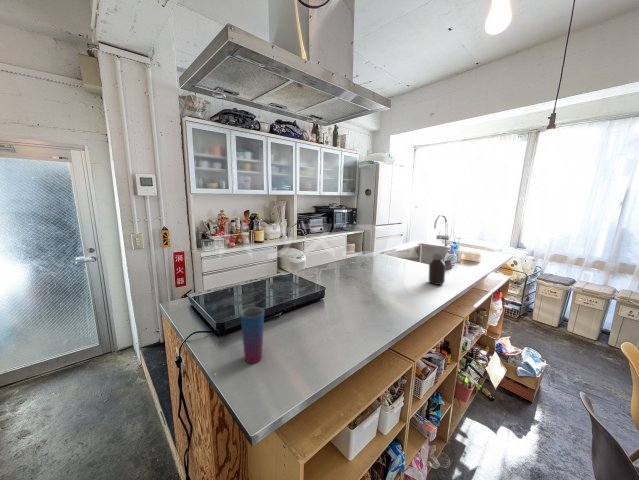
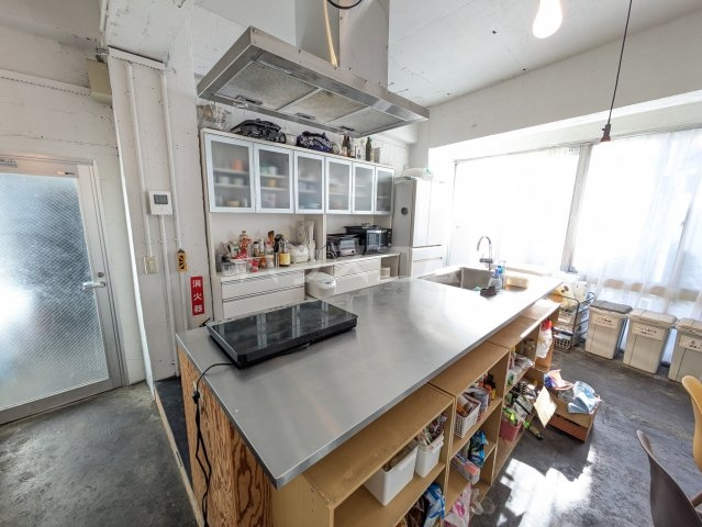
- cup [239,306,265,364]
- bottle [428,251,446,286]
